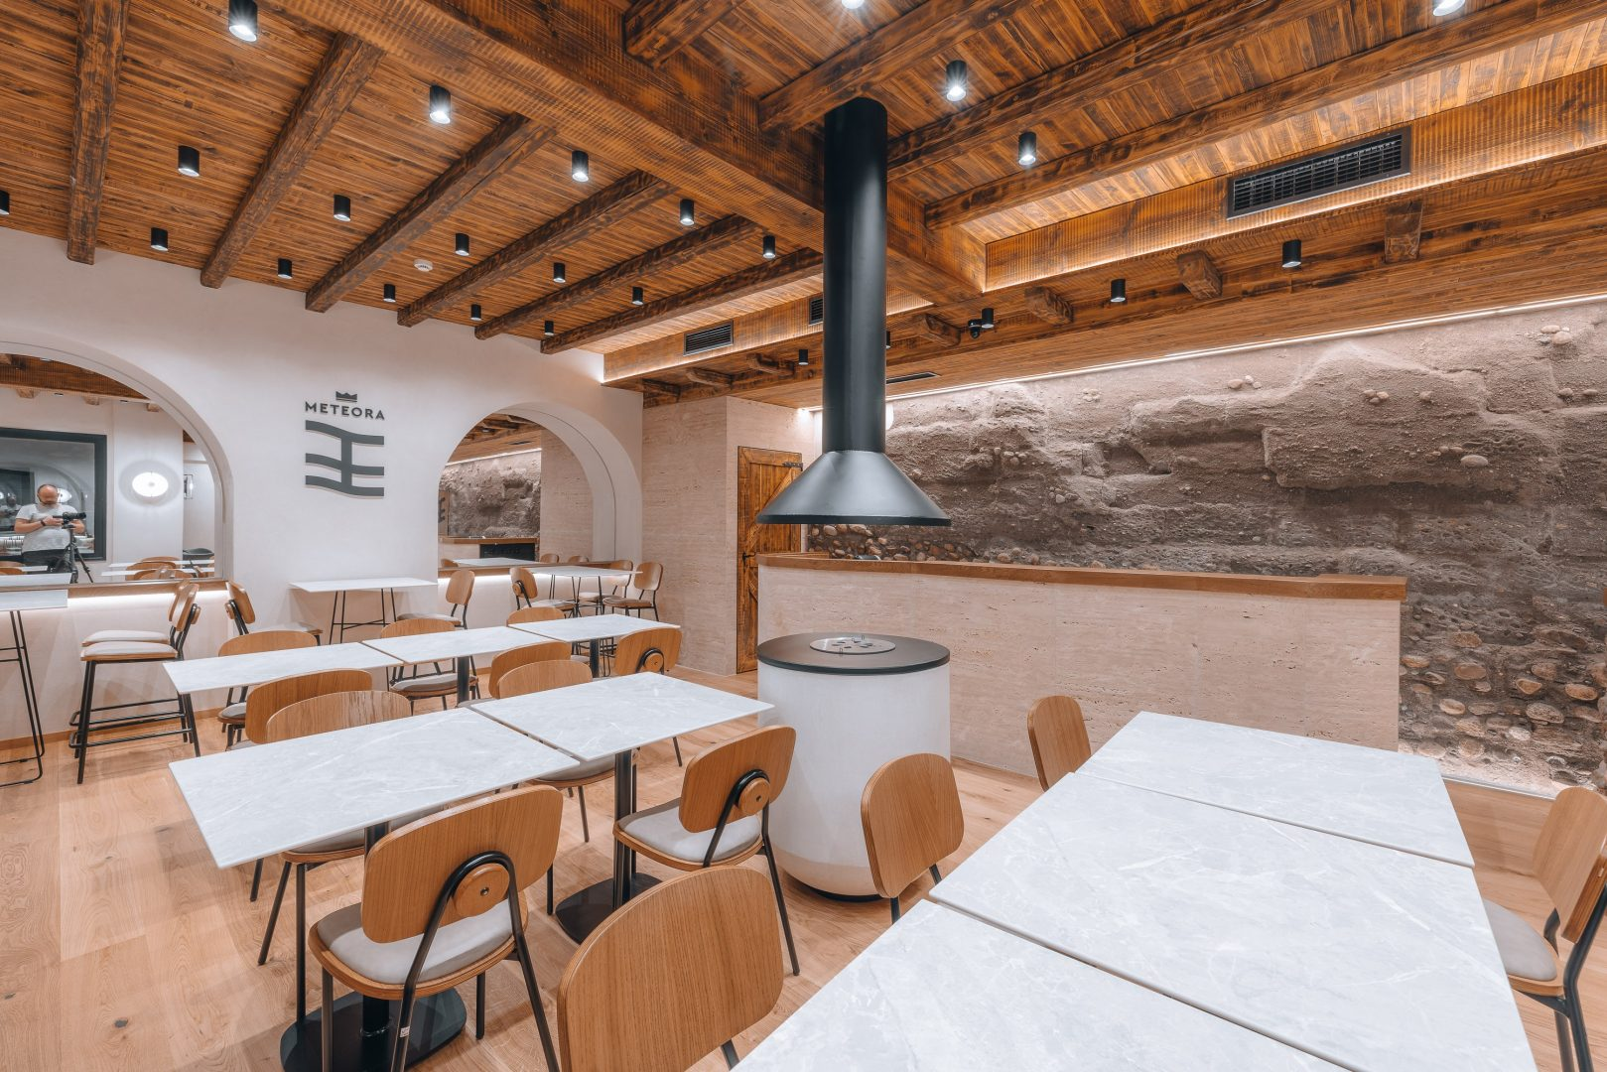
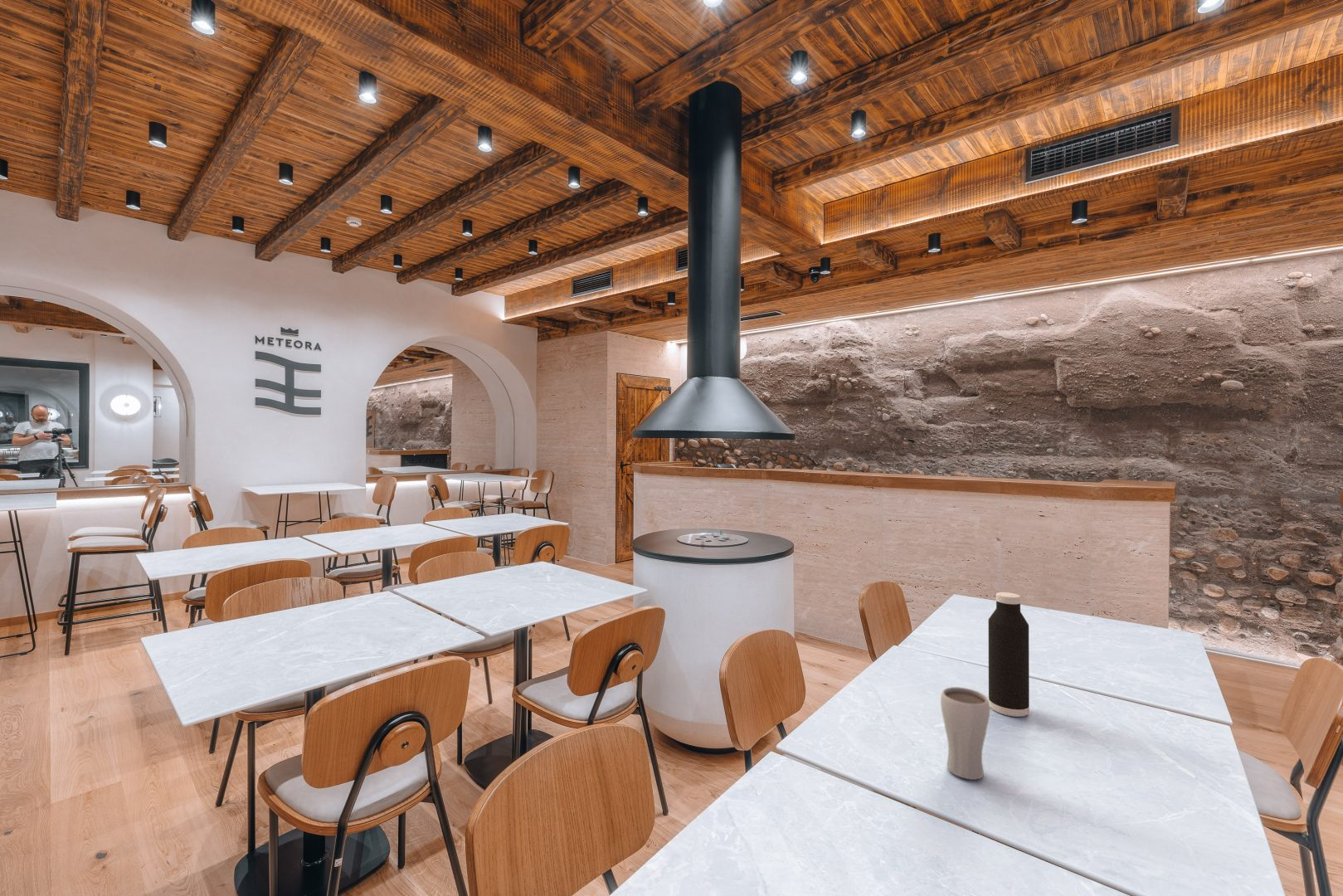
+ drinking glass [940,686,990,781]
+ water bottle [988,592,1030,718]
